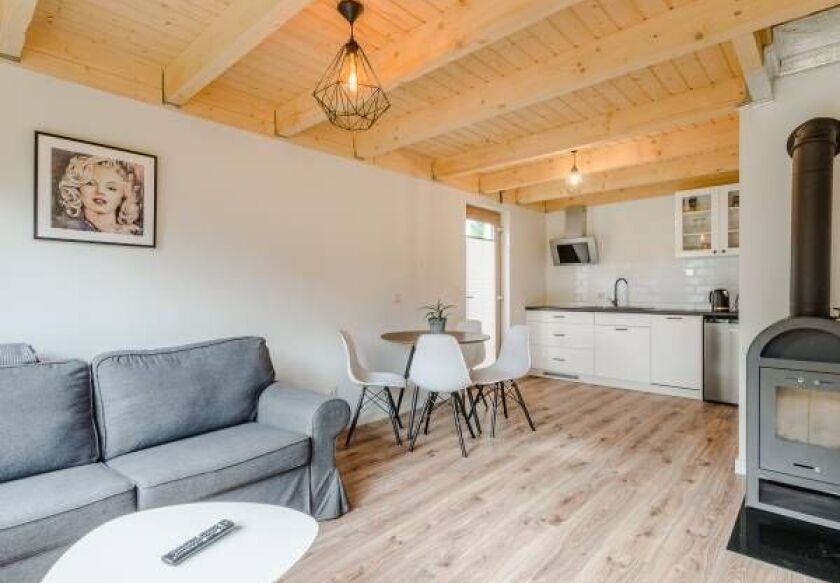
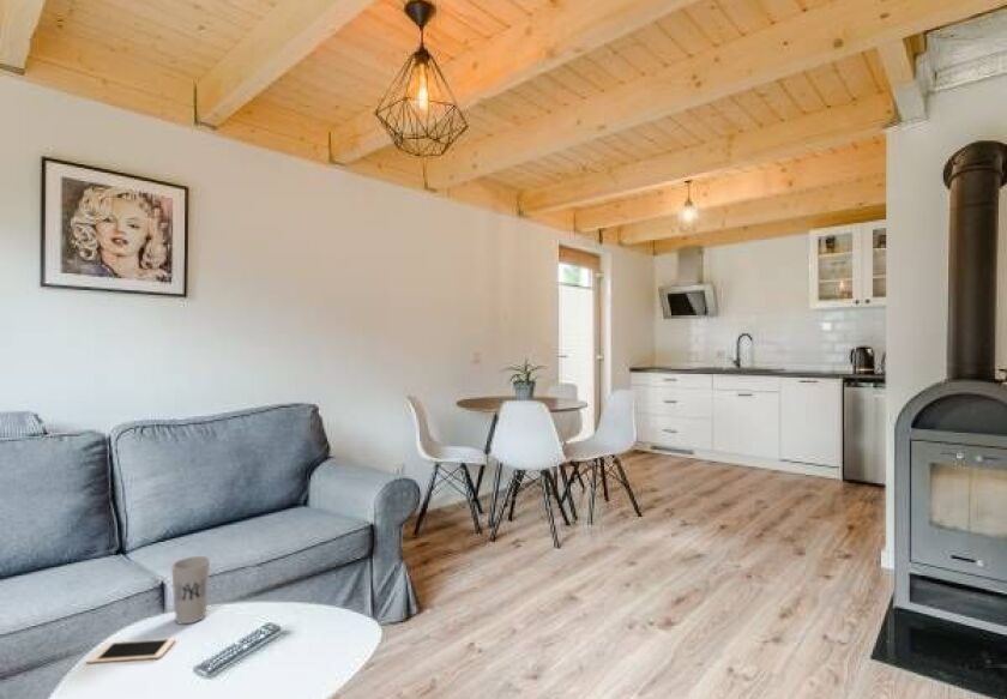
+ cell phone [85,638,176,664]
+ cup [170,555,211,625]
